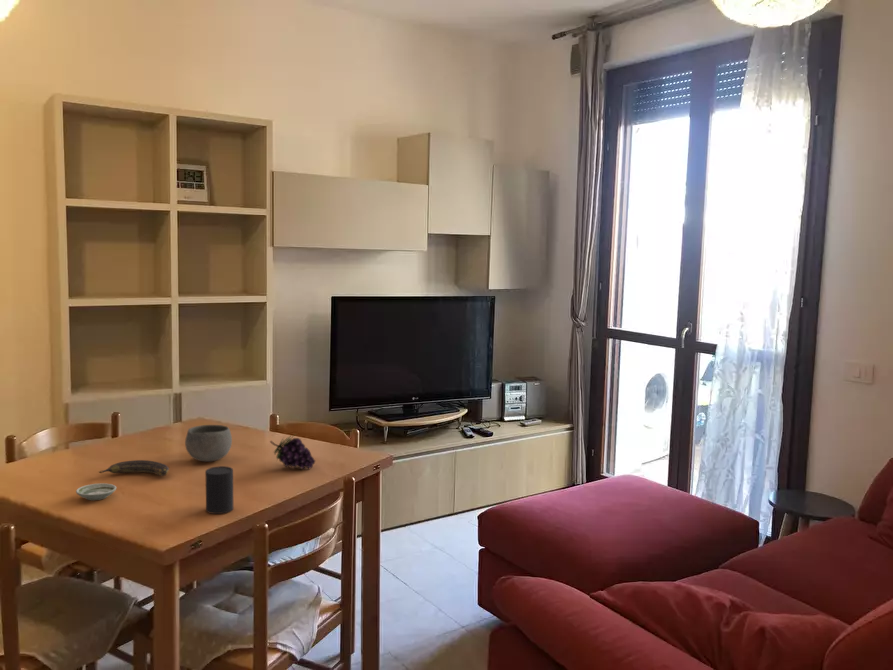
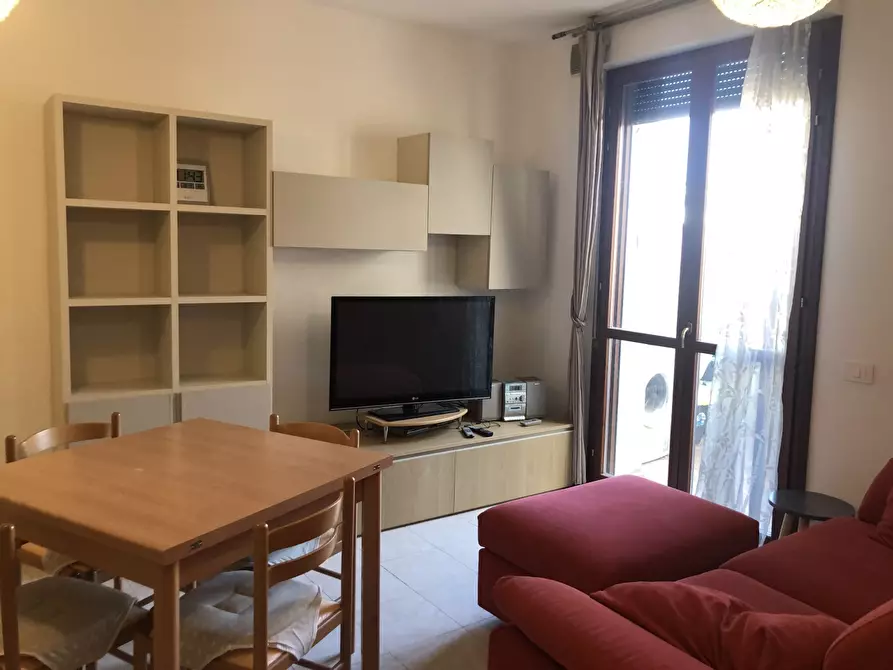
- banana [97,459,170,477]
- fruit [269,432,316,470]
- bowl [184,424,233,463]
- saucer [75,482,117,501]
- cup [204,465,234,515]
